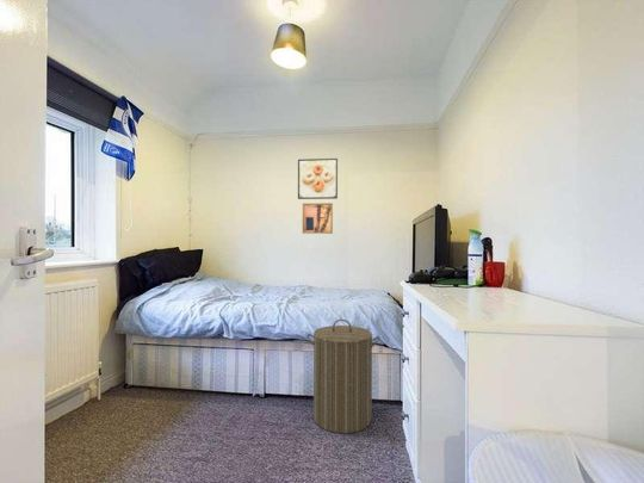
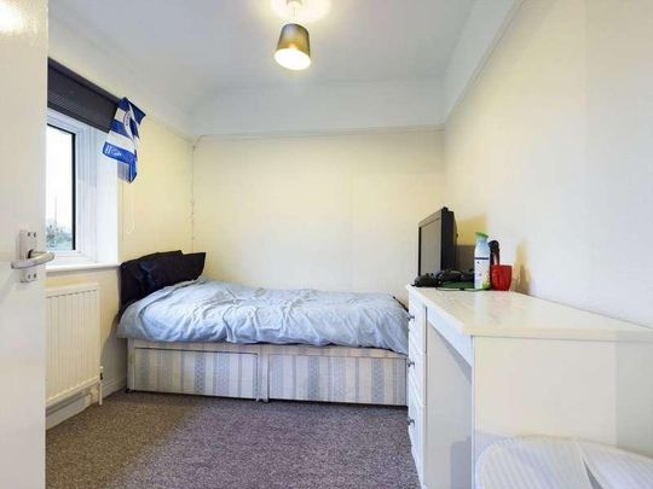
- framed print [297,157,339,200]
- laundry hamper [305,318,380,434]
- wall art [302,202,334,235]
